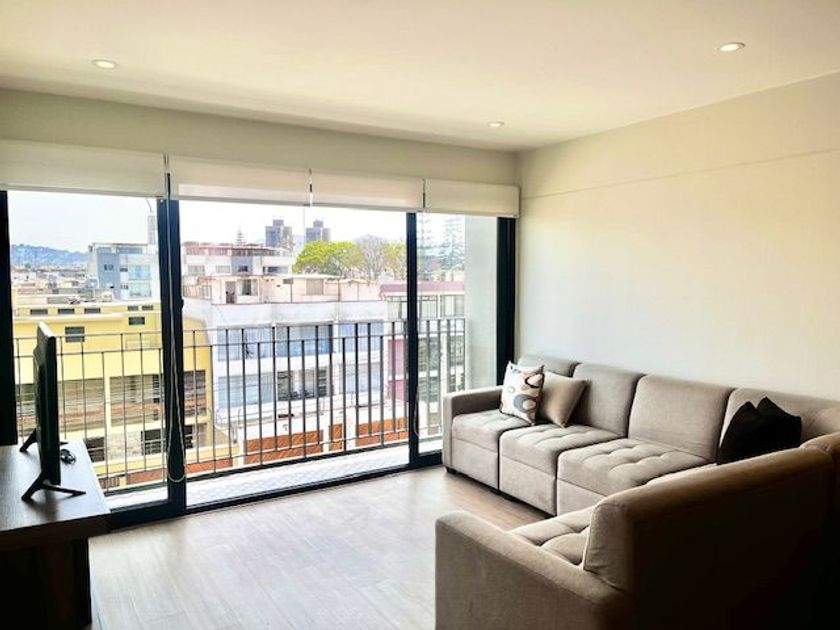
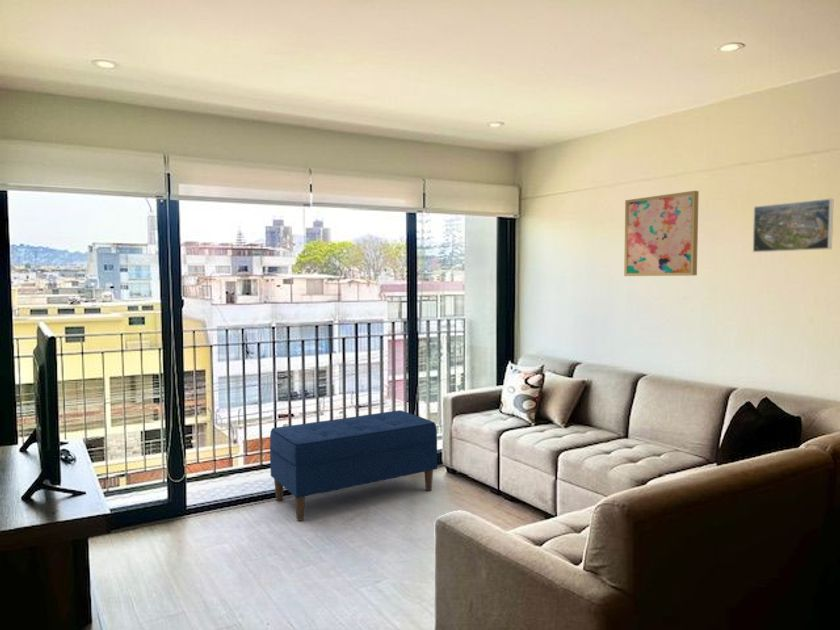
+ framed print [752,198,834,253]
+ bench [269,409,438,522]
+ wall art [623,190,700,277]
